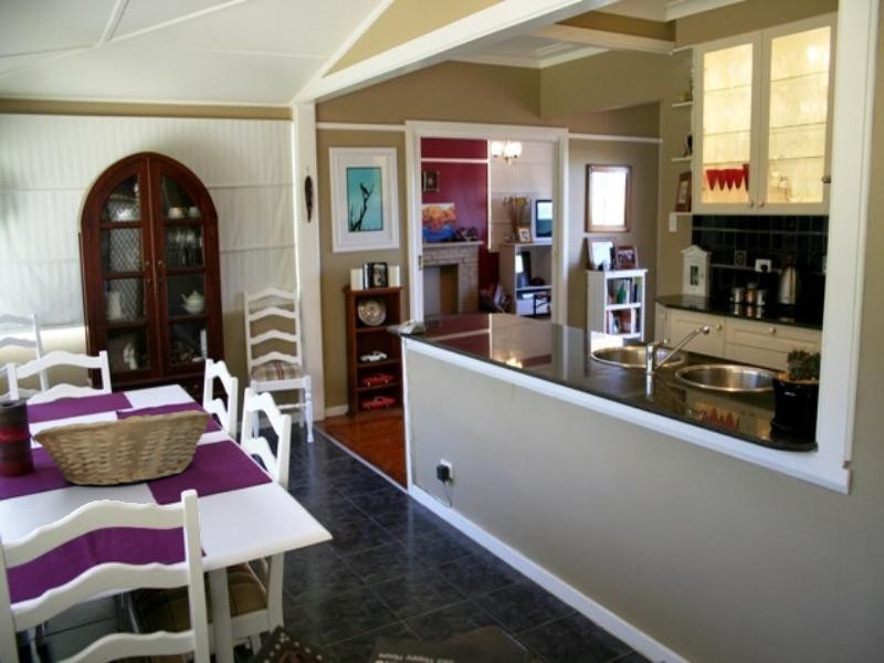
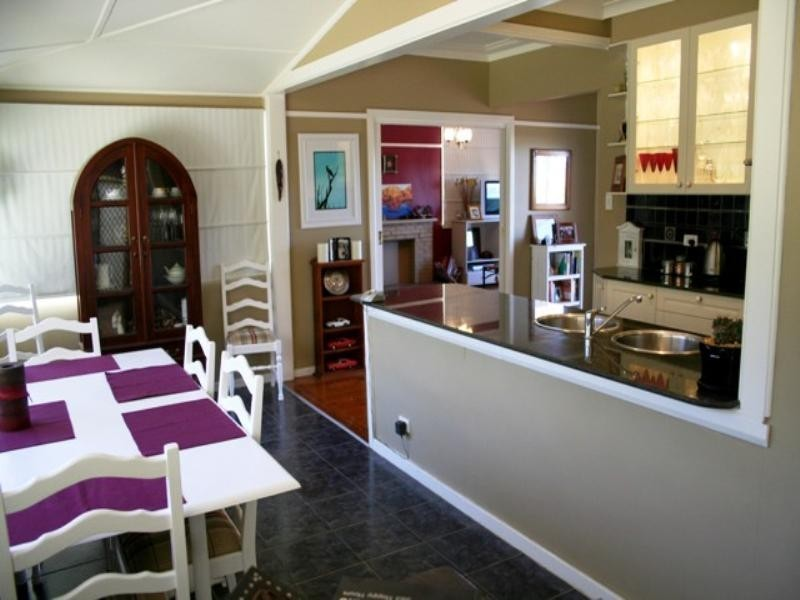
- fruit basket [31,409,213,486]
